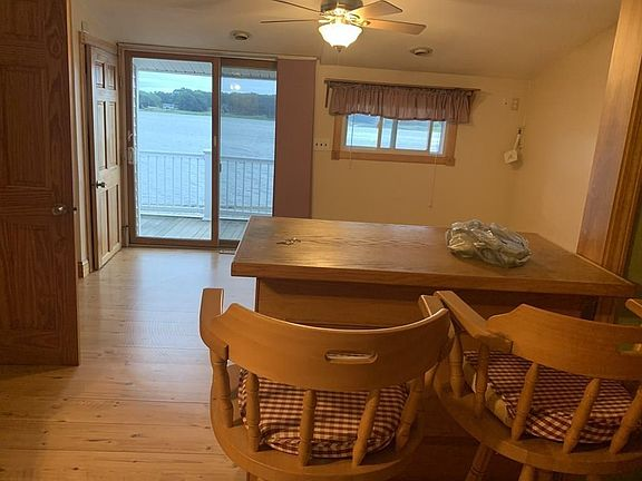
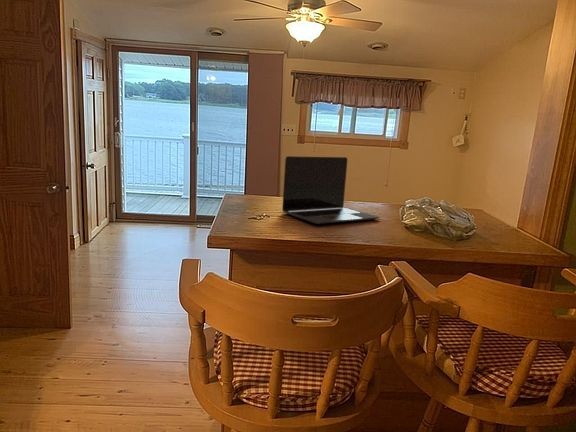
+ laptop [281,155,380,225]
